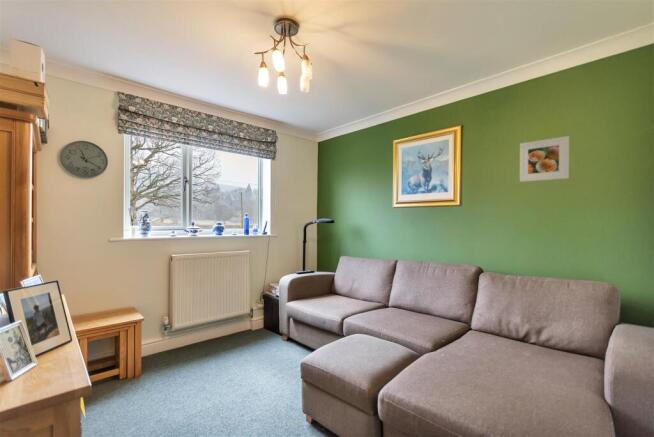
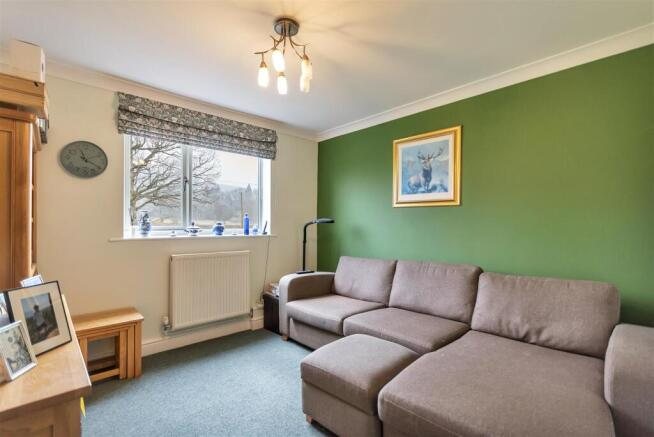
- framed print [519,135,570,183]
